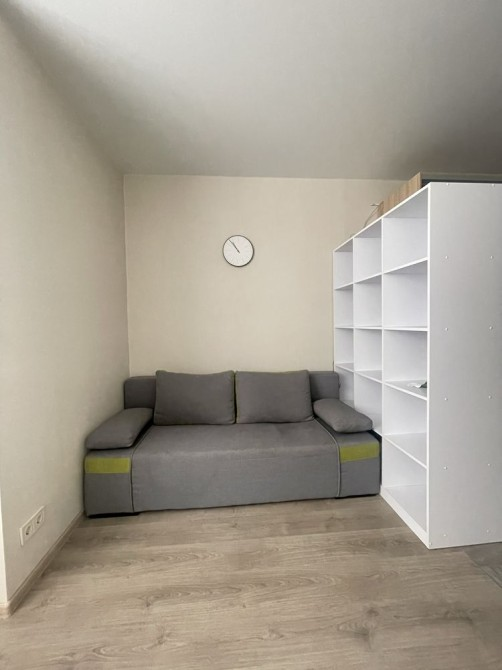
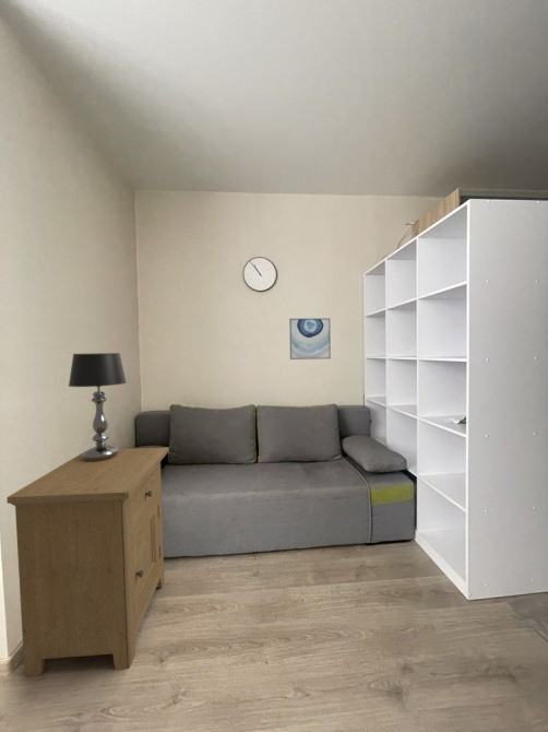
+ wall art [288,317,332,361]
+ table lamp [68,352,128,461]
+ nightstand [5,446,170,678]
